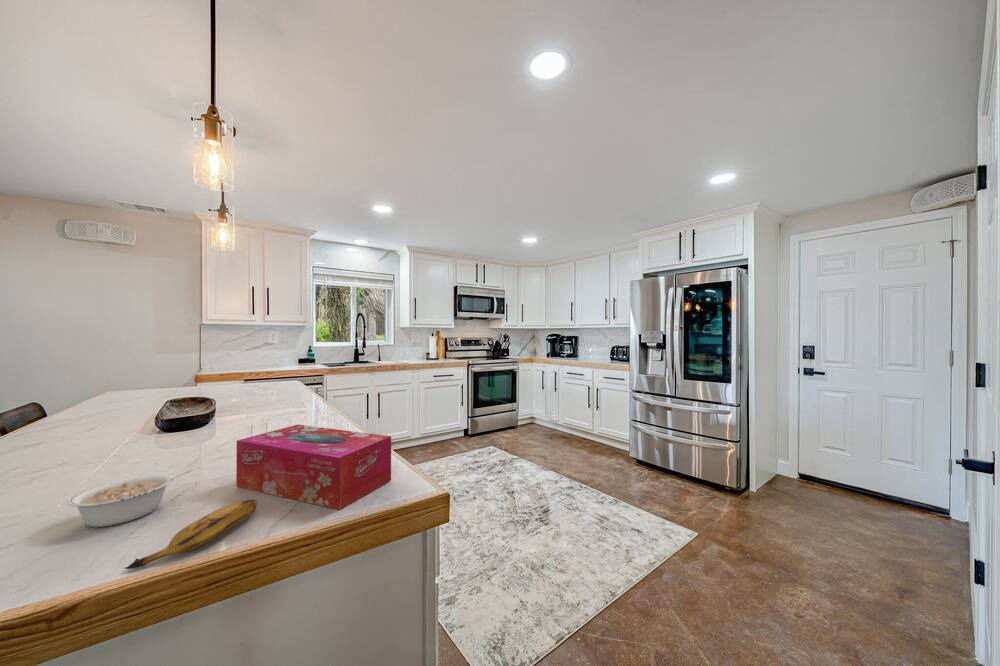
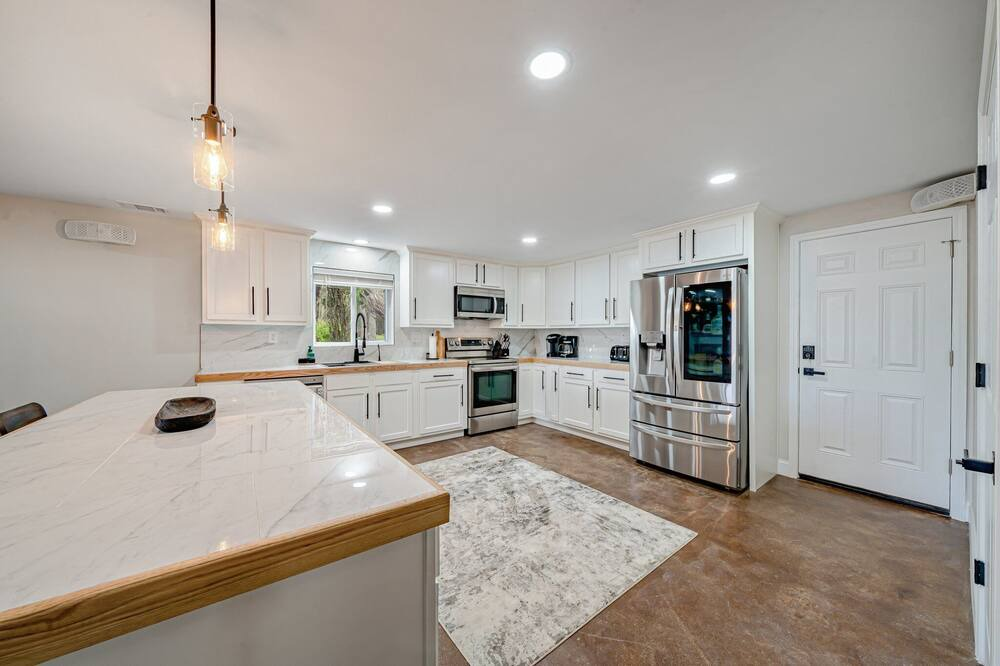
- legume [67,469,193,528]
- banana [124,499,258,570]
- tissue box [235,424,392,511]
